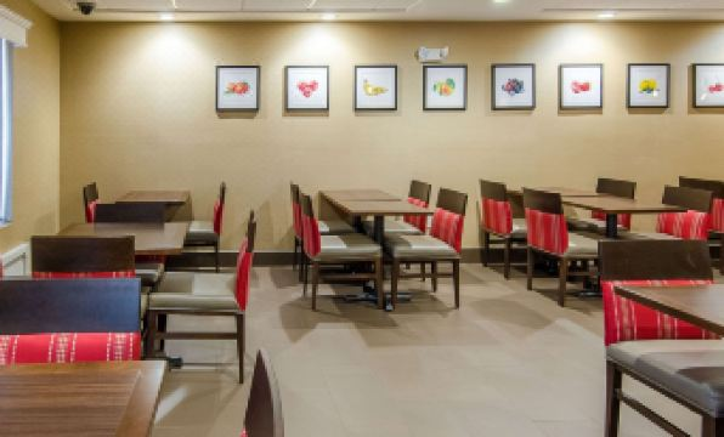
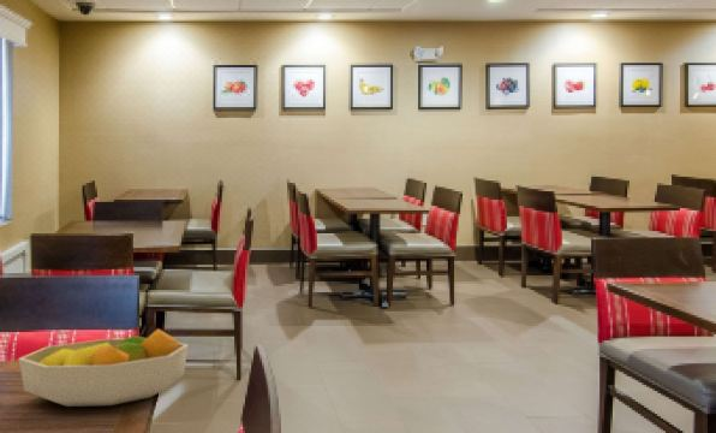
+ fruit bowl [17,327,190,408]
